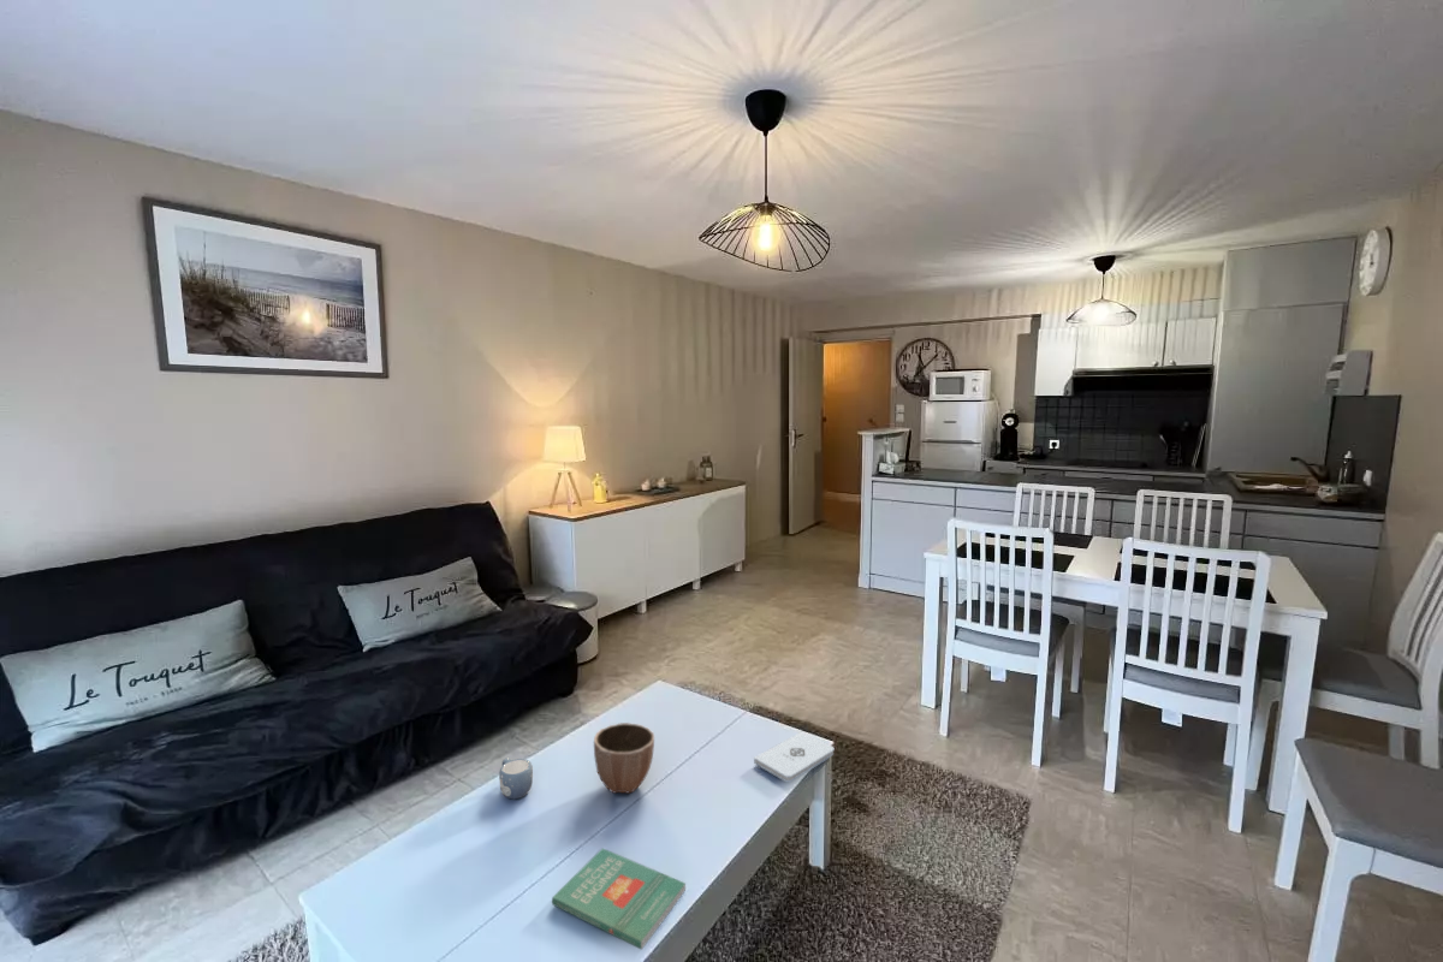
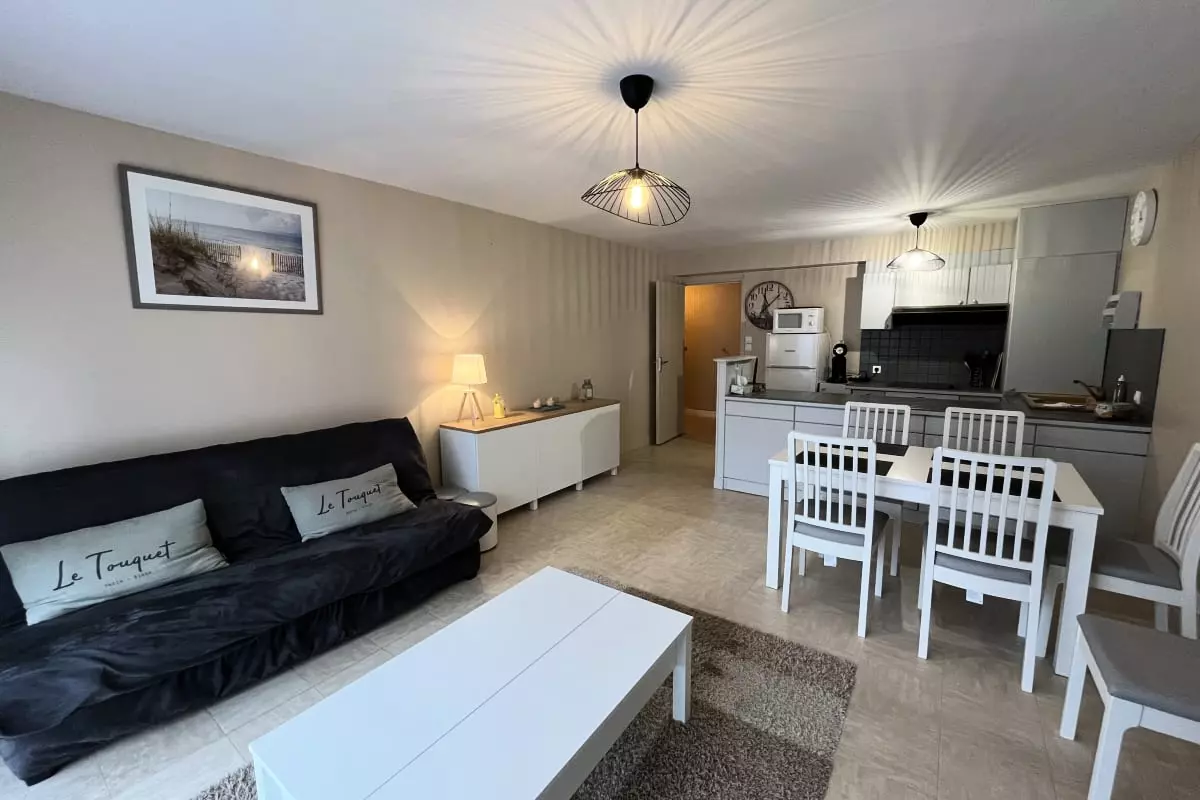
- mug [498,758,534,800]
- book [551,848,687,951]
- decorative bowl [593,721,655,795]
- notepad [753,731,835,783]
